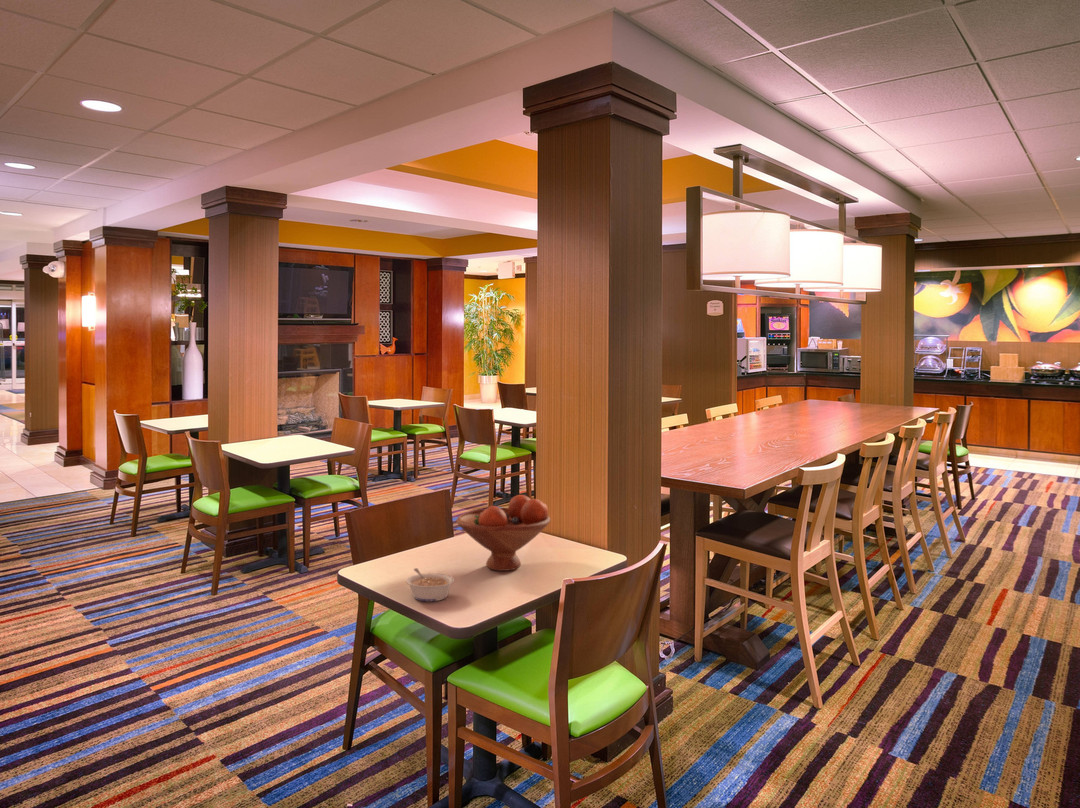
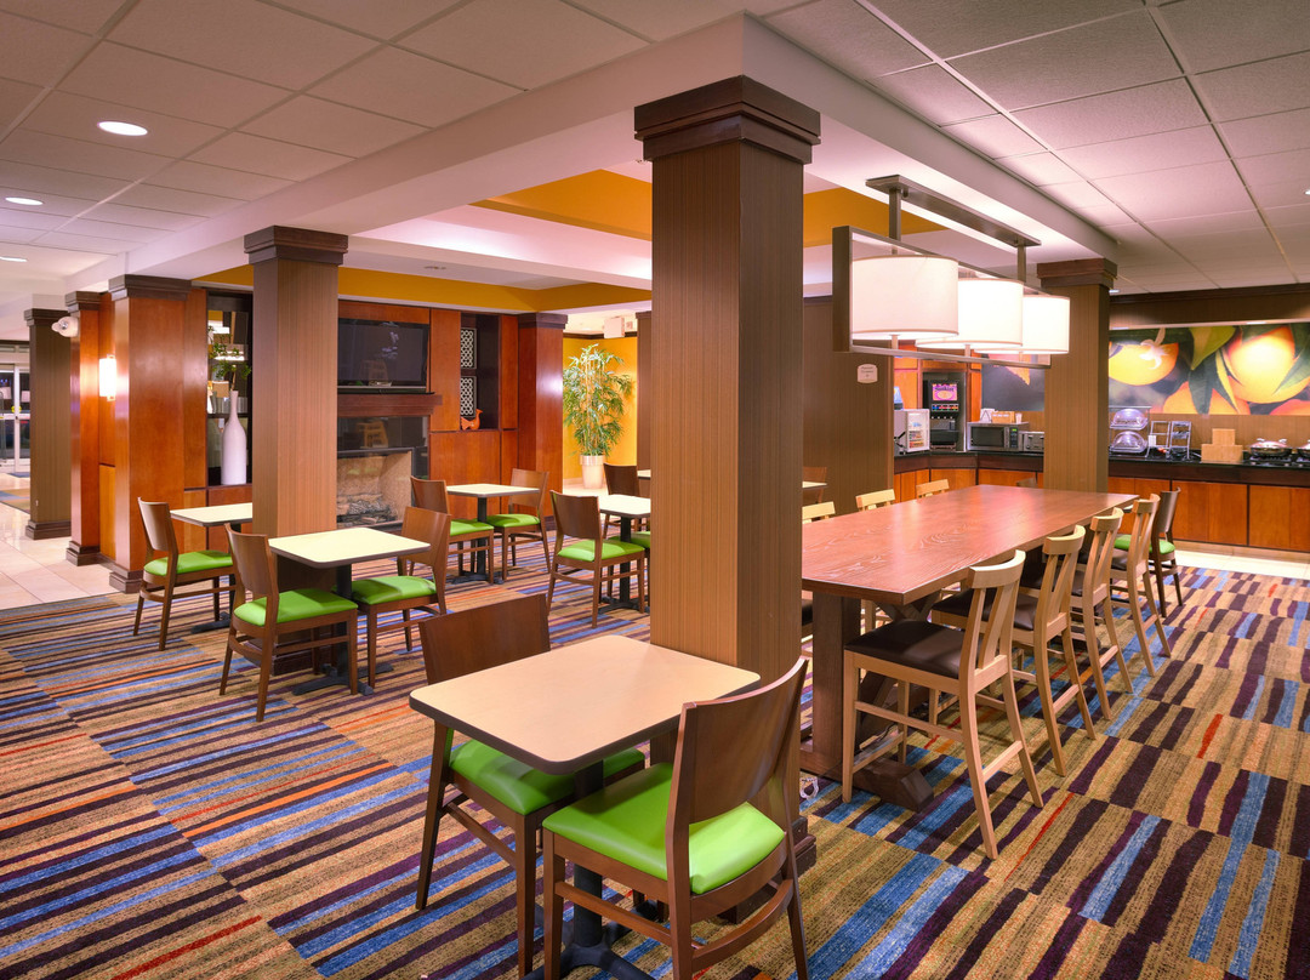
- fruit bowl [455,494,551,572]
- legume [405,567,455,602]
